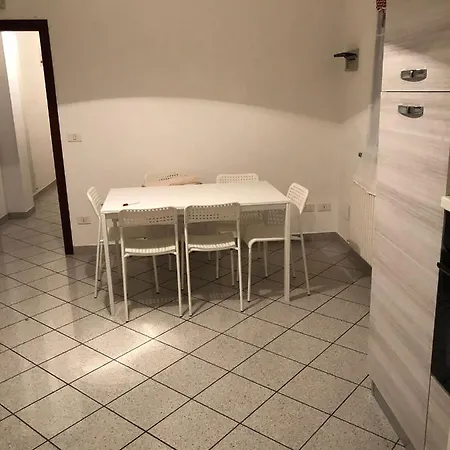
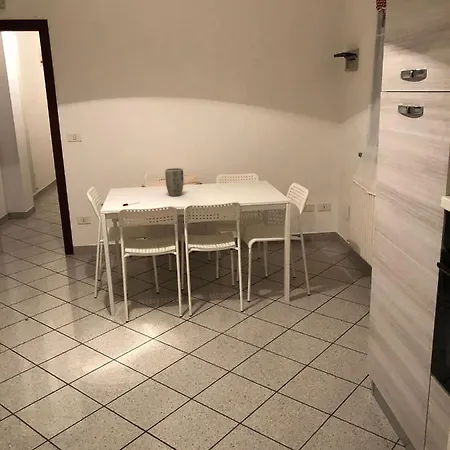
+ plant pot [164,167,185,197]
